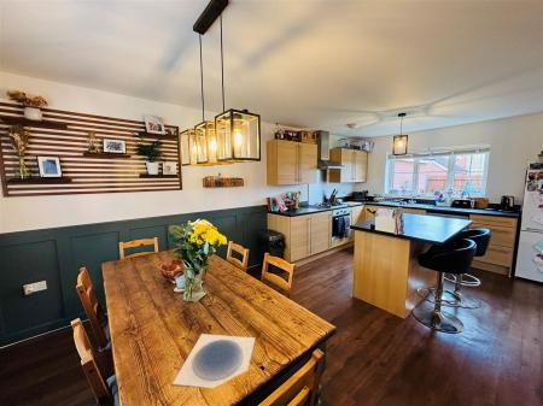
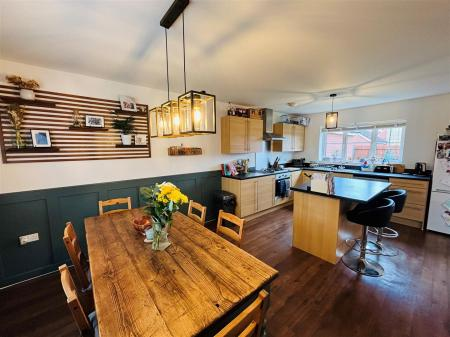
- plate [171,333,257,389]
